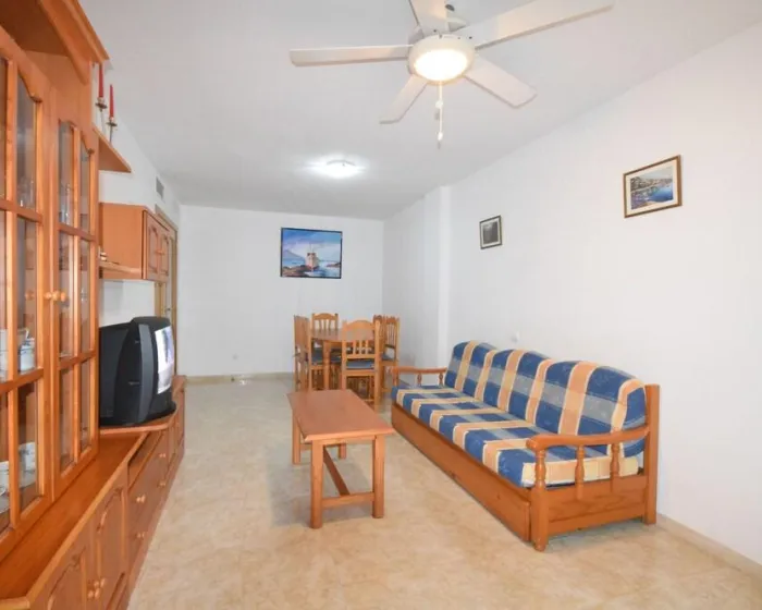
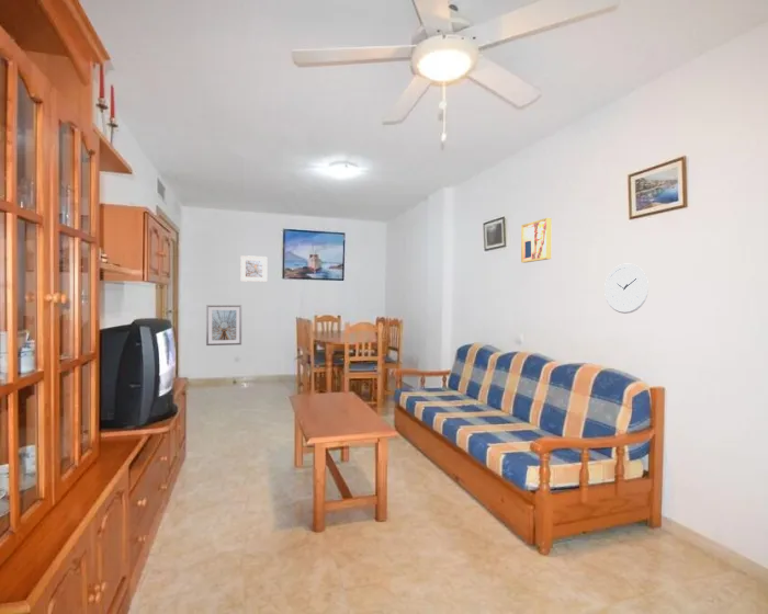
+ wall clock [603,263,650,315]
+ wall art [520,217,553,264]
+ picture frame [205,304,242,346]
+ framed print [240,254,268,283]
